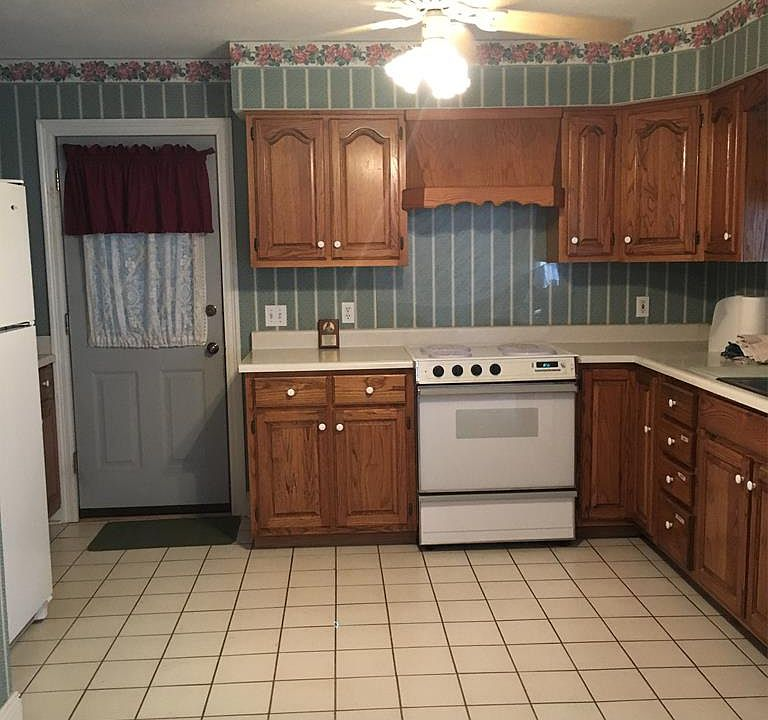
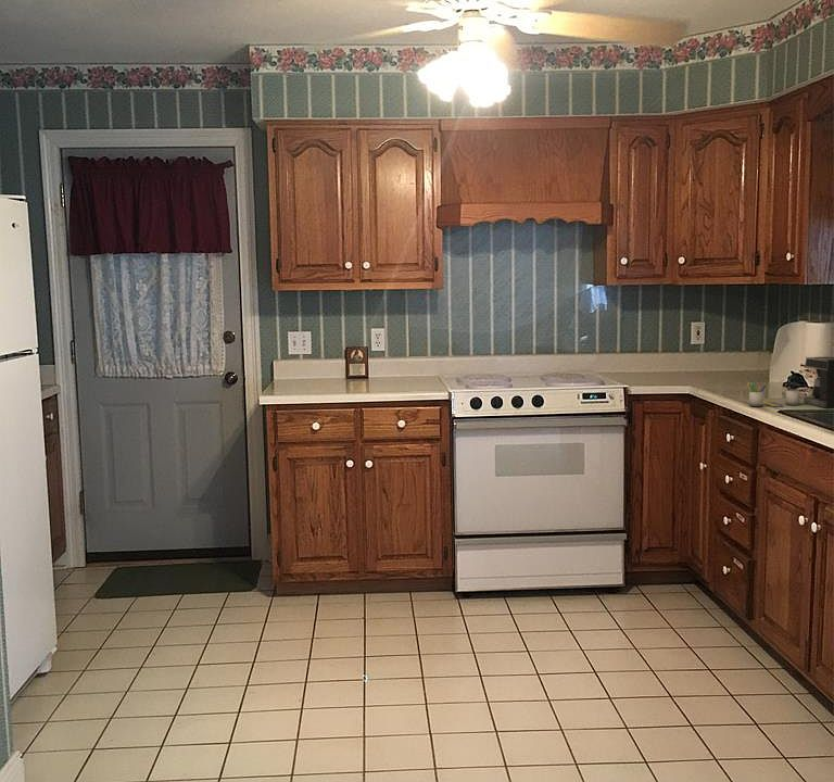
+ coffee maker [746,355,834,409]
